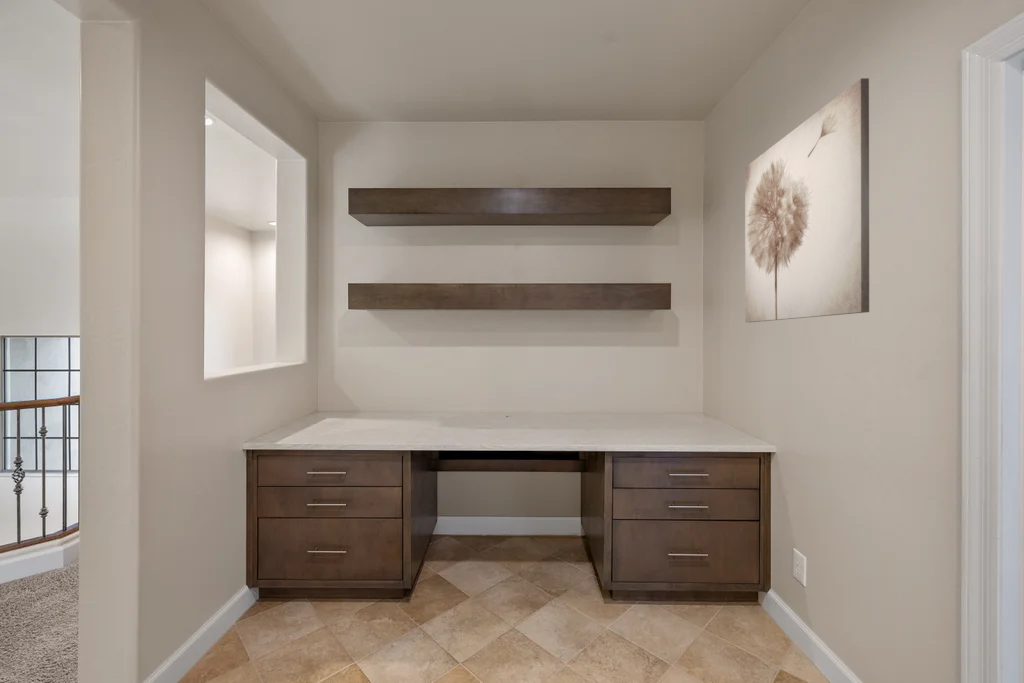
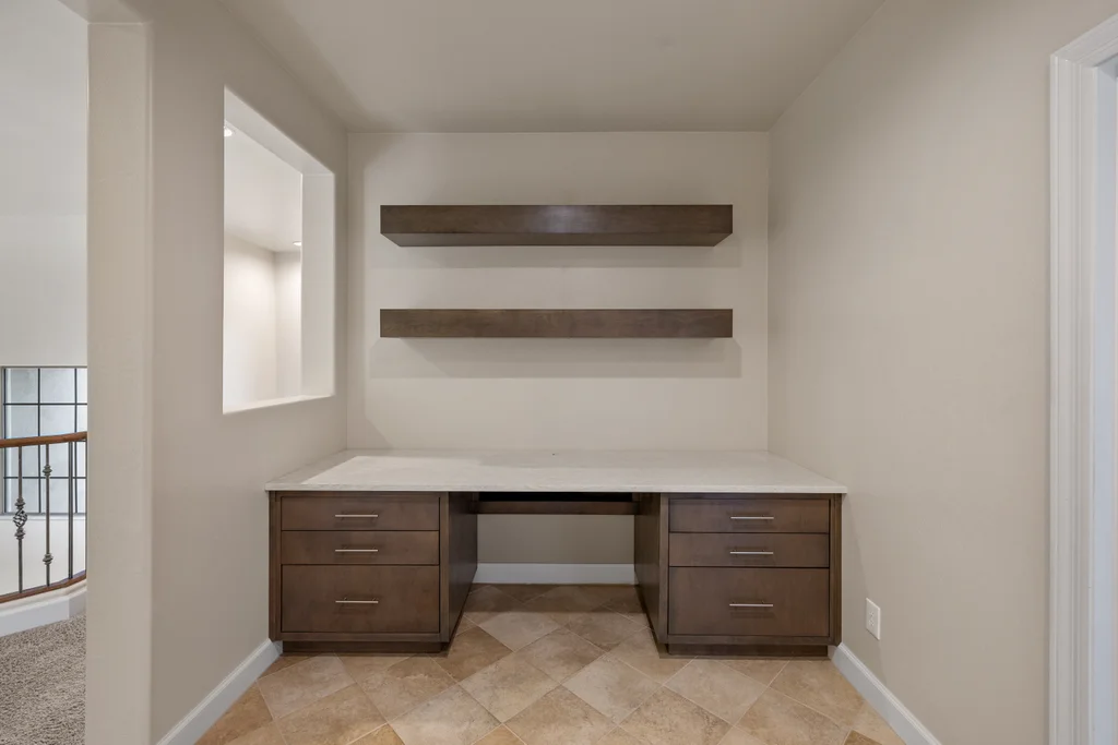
- wall art [744,77,870,323]
